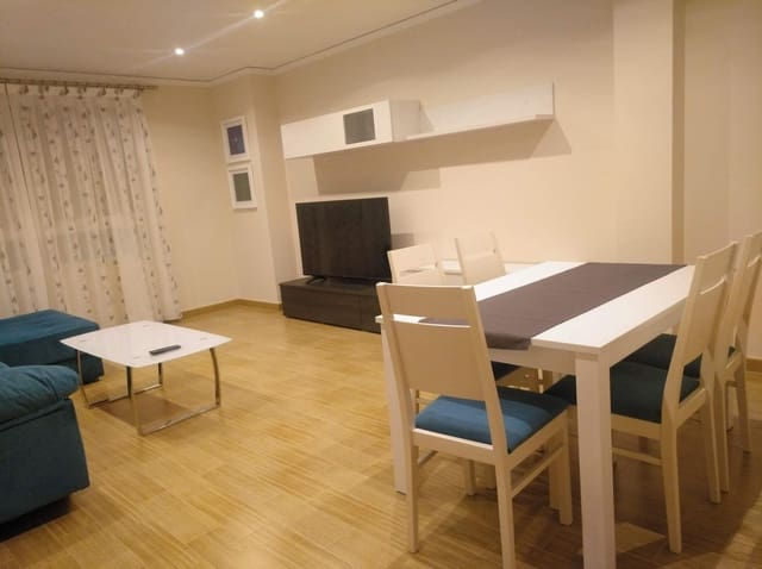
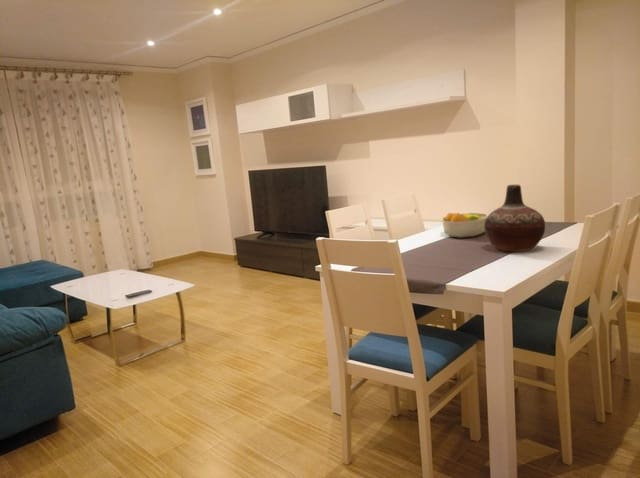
+ fruit bowl [441,212,488,239]
+ vase [485,184,546,253]
